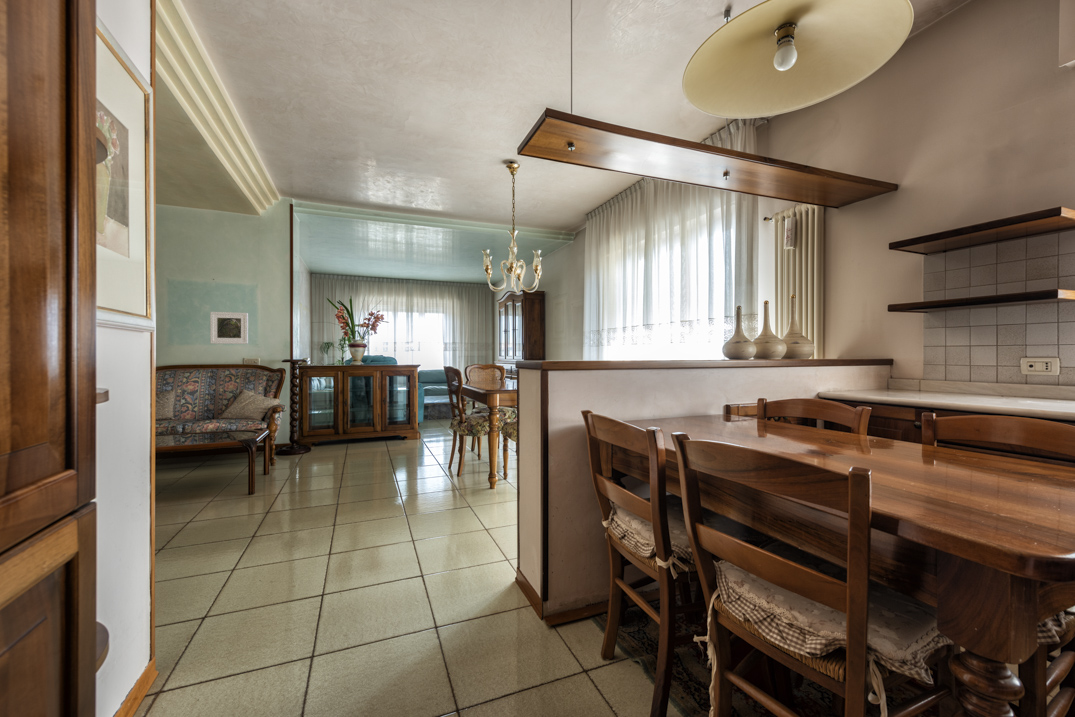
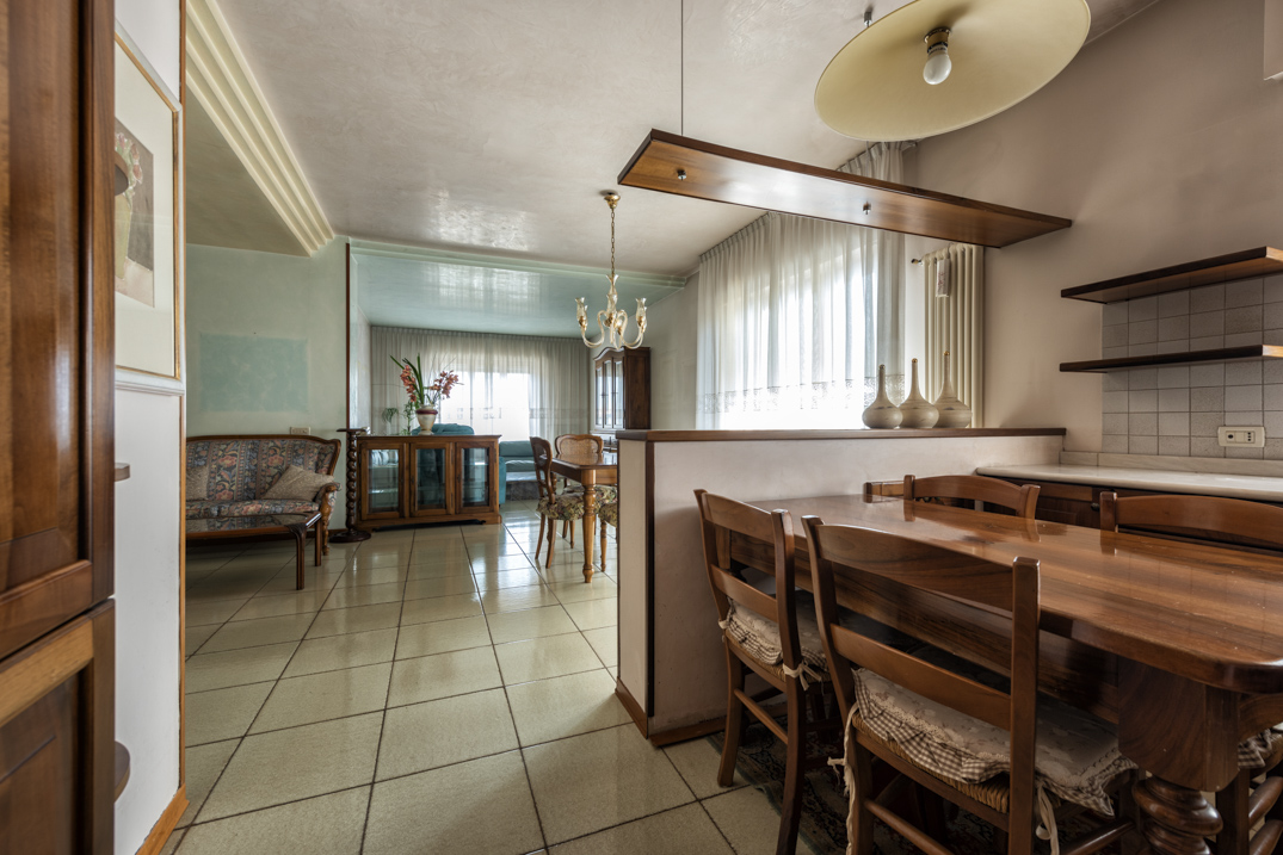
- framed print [209,311,249,345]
